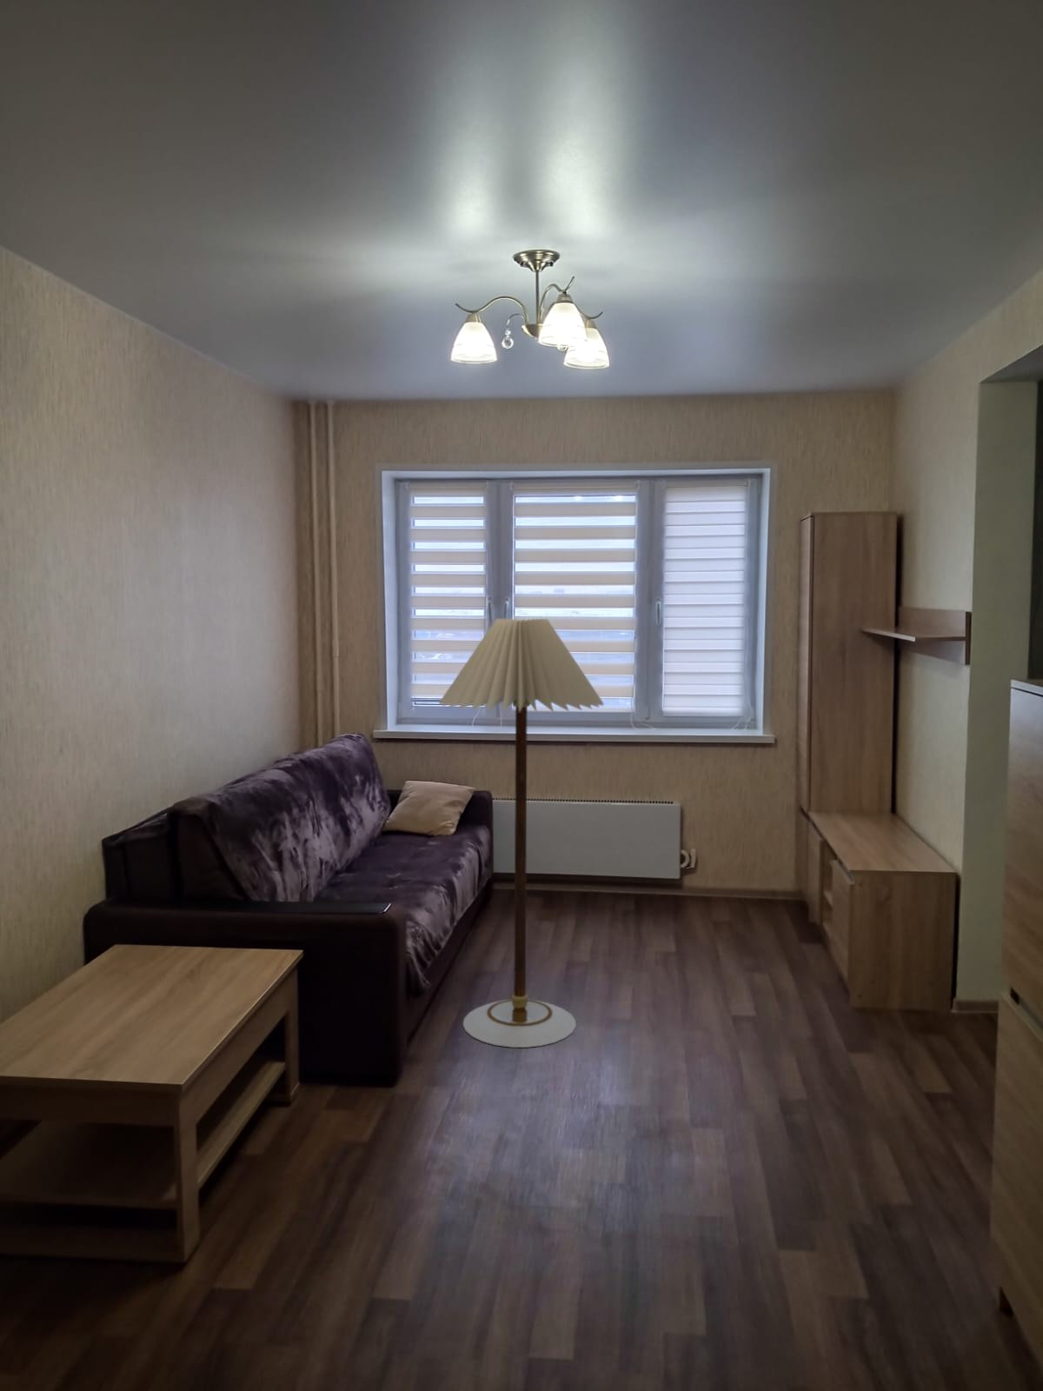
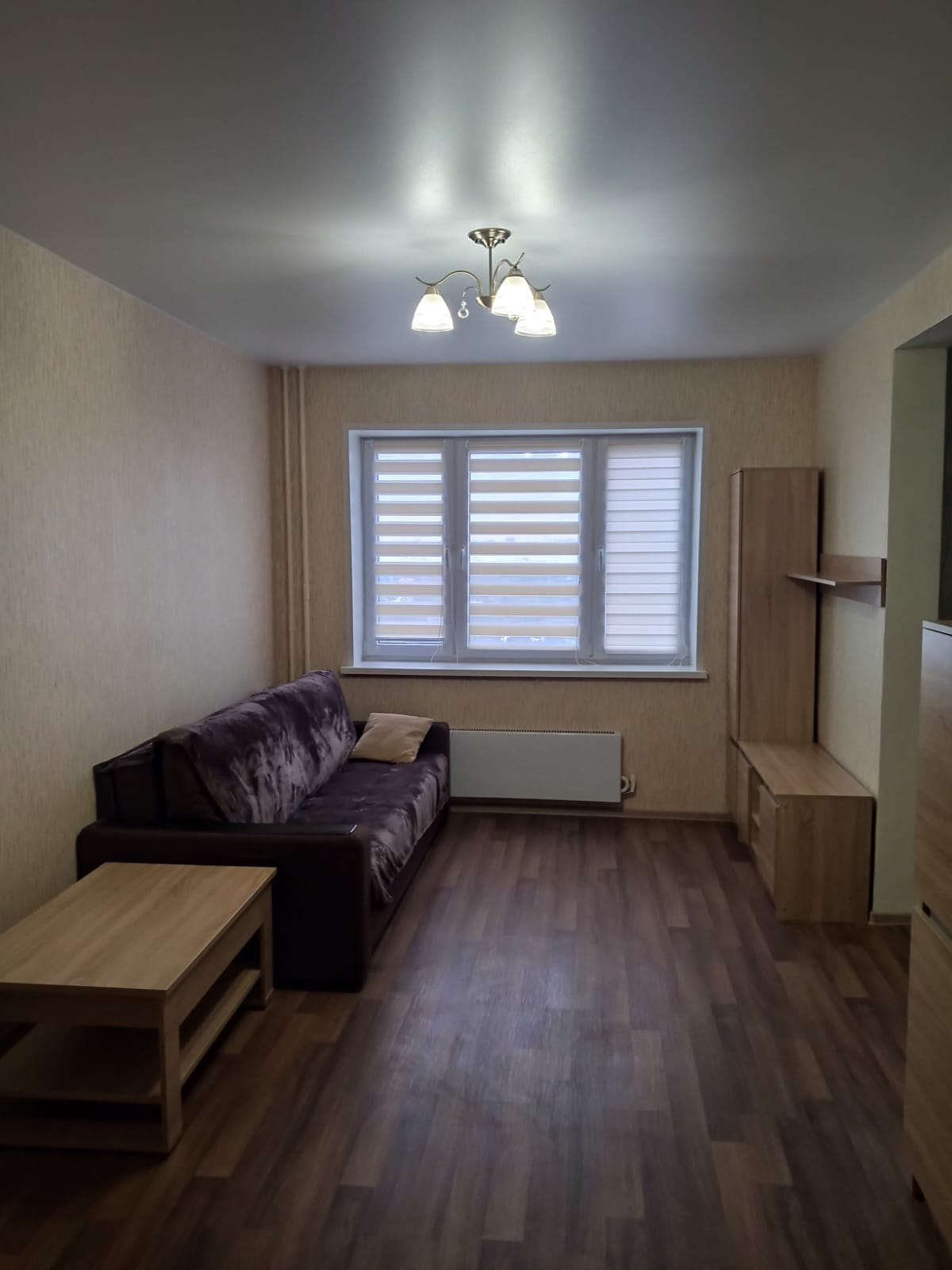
- floor lamp [438,618,605,1048]
